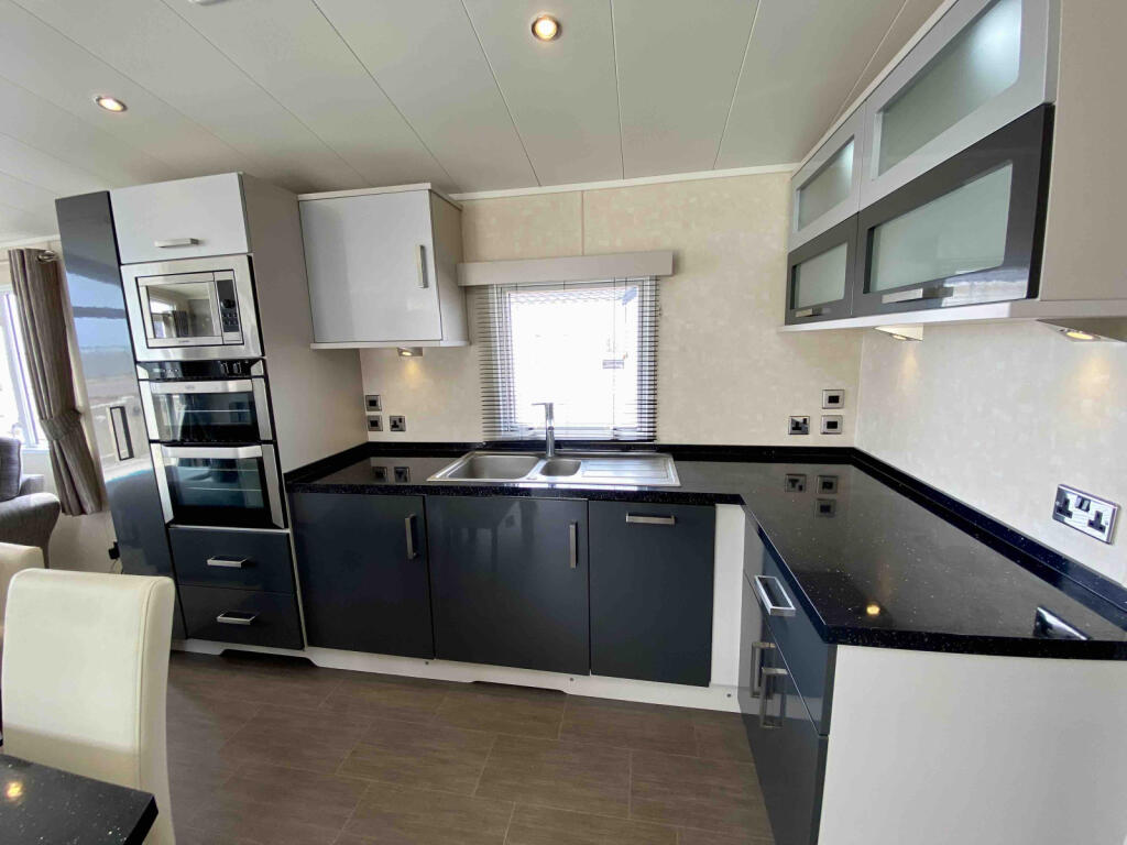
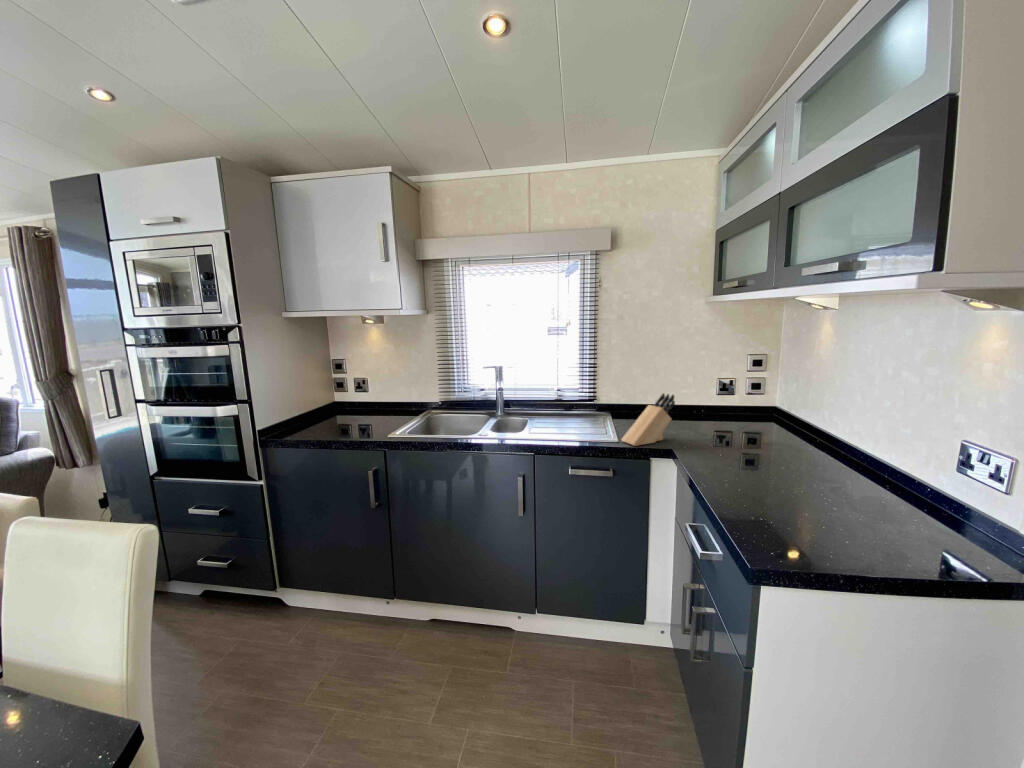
+ knife block [620,392,676,447]
